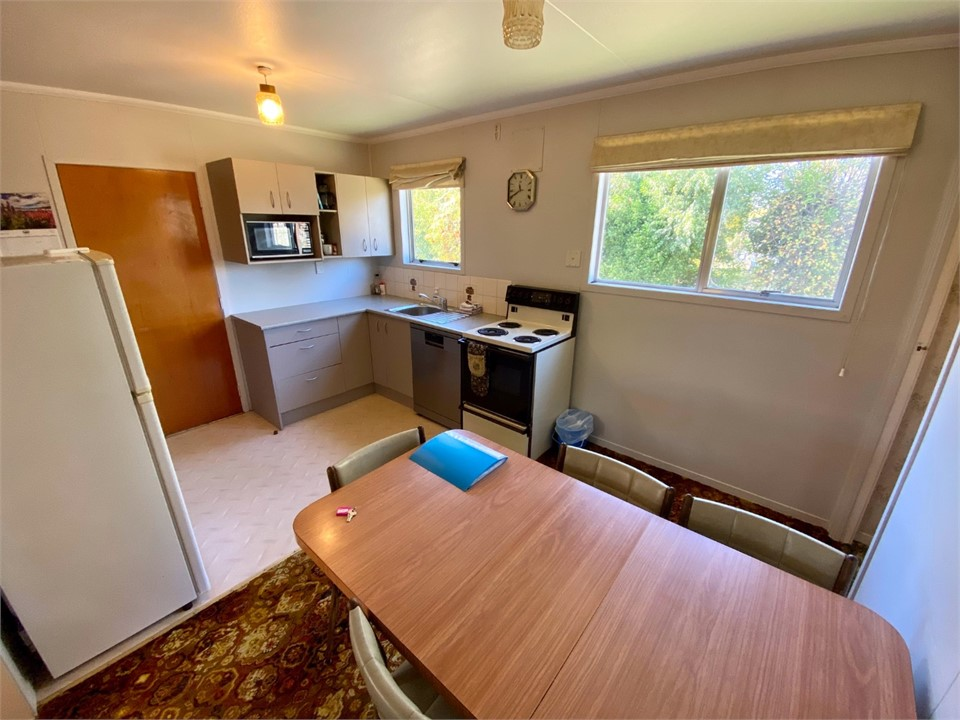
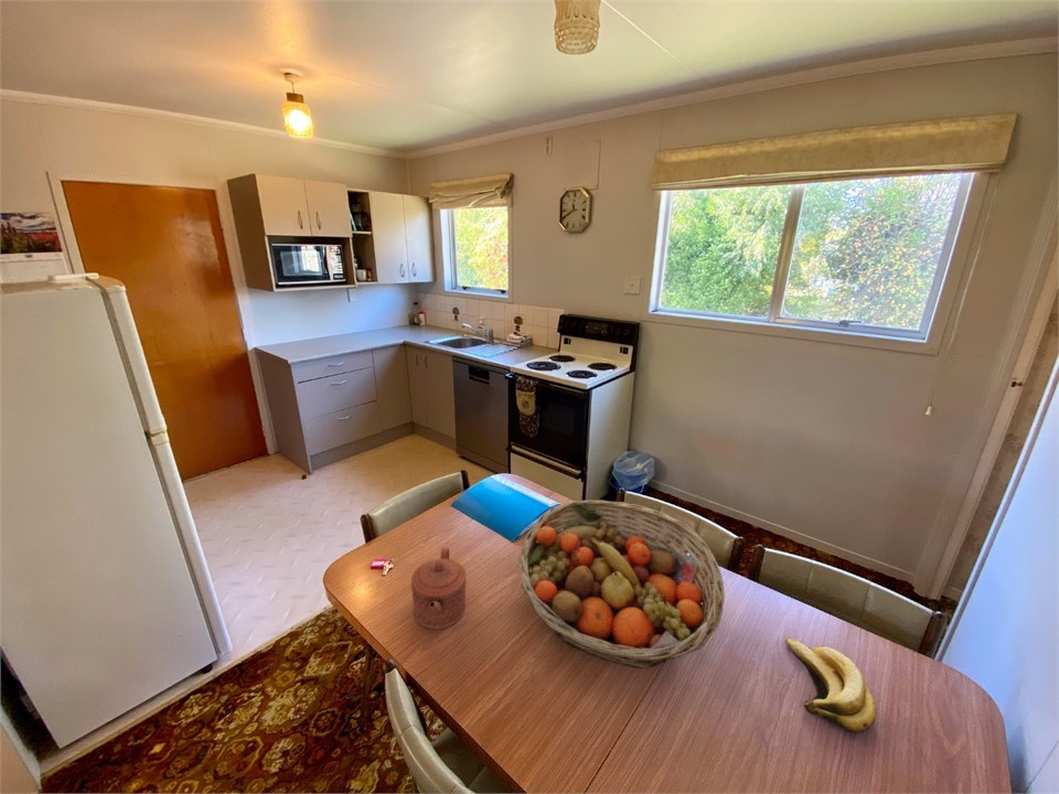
+ teapot [410,546,467,630]
+ fruit basket [517,500,726,669]
+ banana [785,637,877,734]
